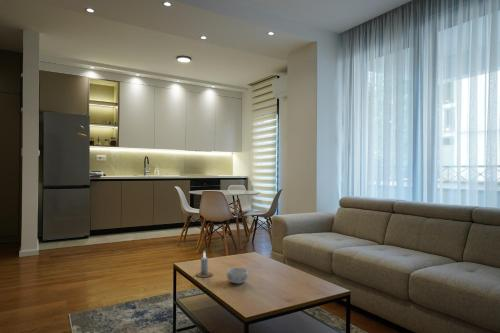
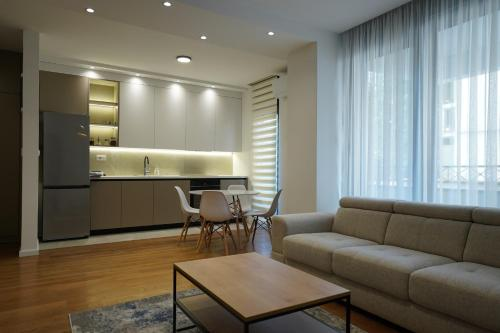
- decorative bowl [226,267,249,285]
- candle [195,250,214,278]
